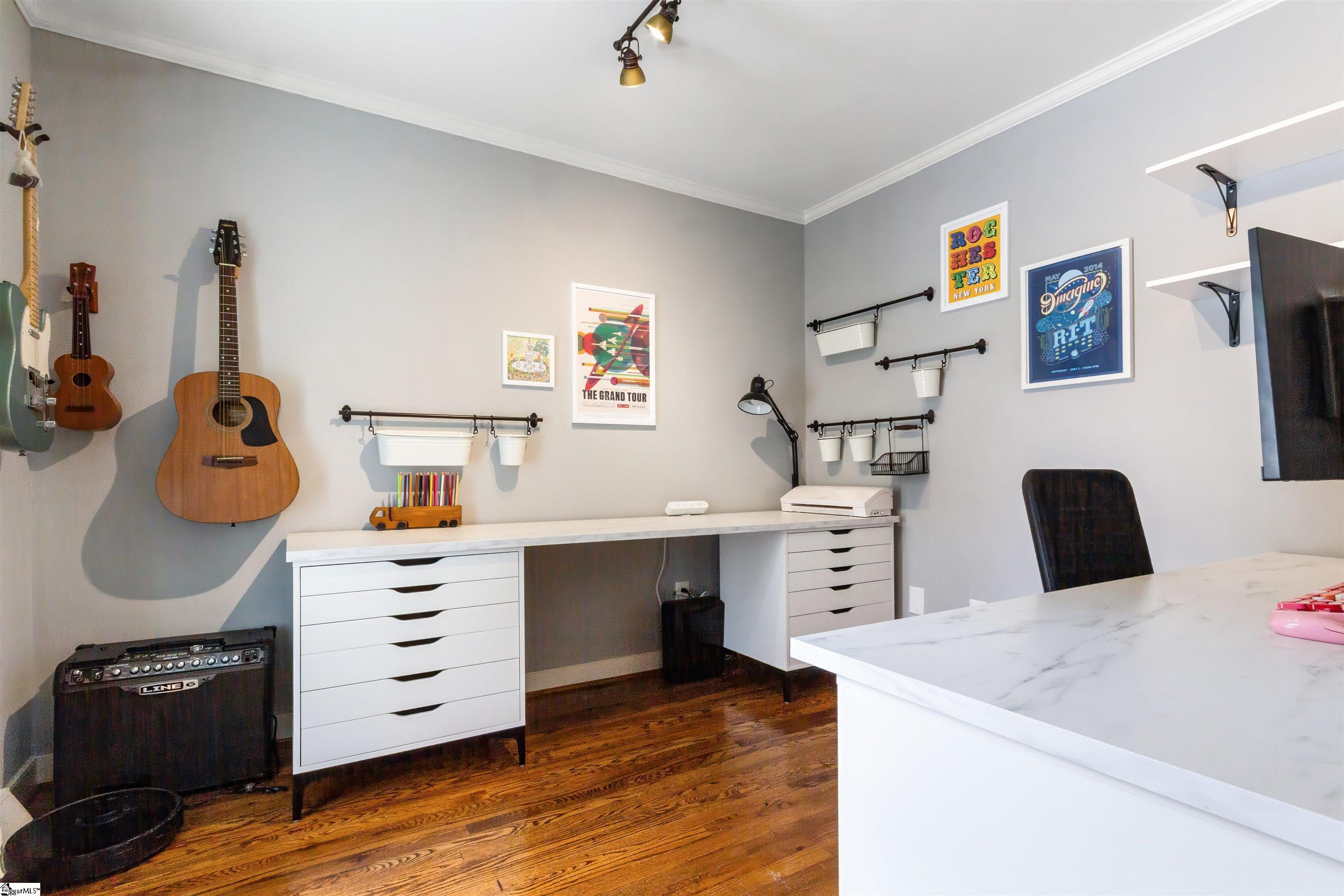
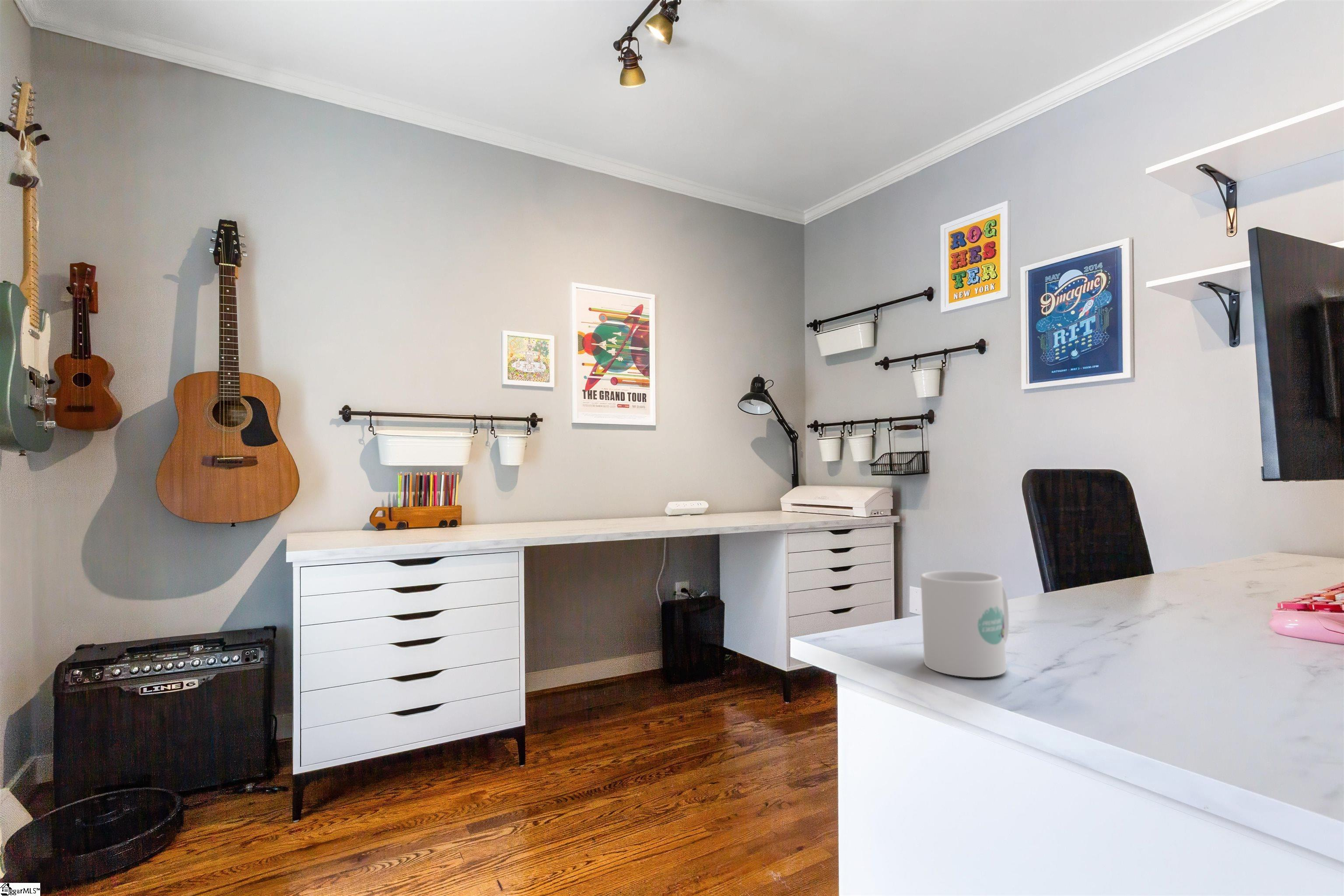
+ mug [920,570,1009,678]
